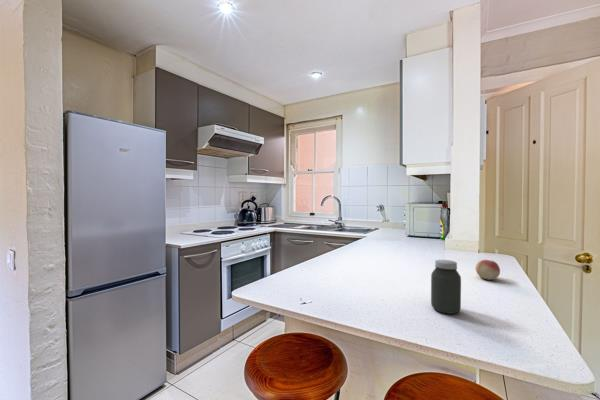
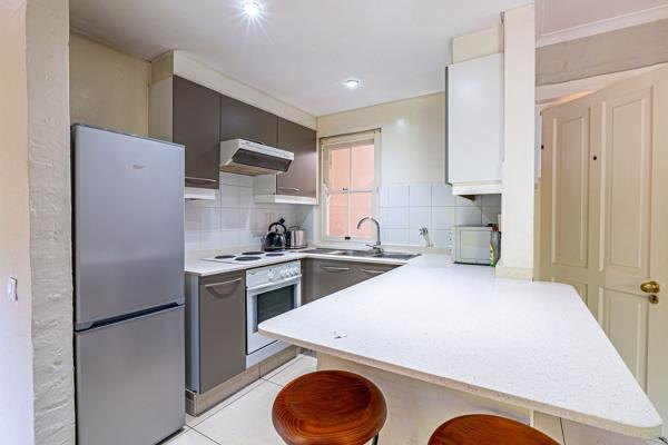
- fruit [474,259,501,281]
- jar [430,259,462,315]
